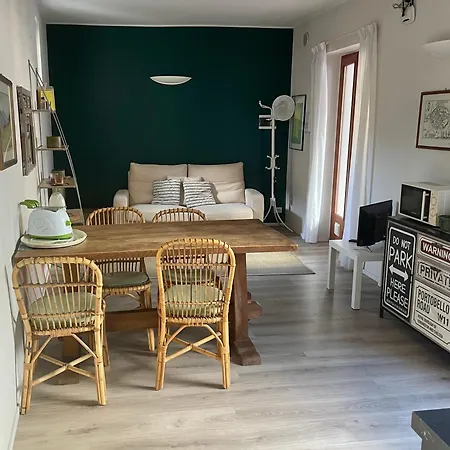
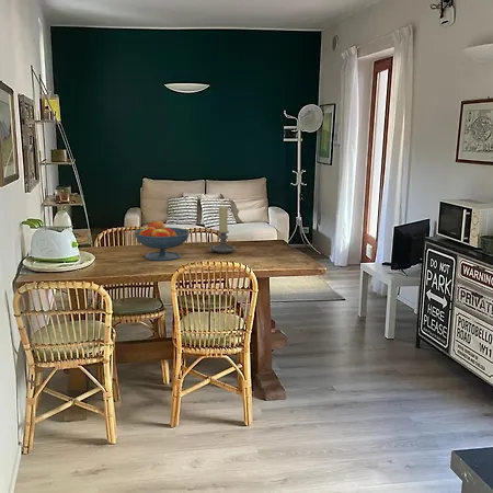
+ candle holder [205,206,237,254]
+ fruit bowl [134,220,191,262]
